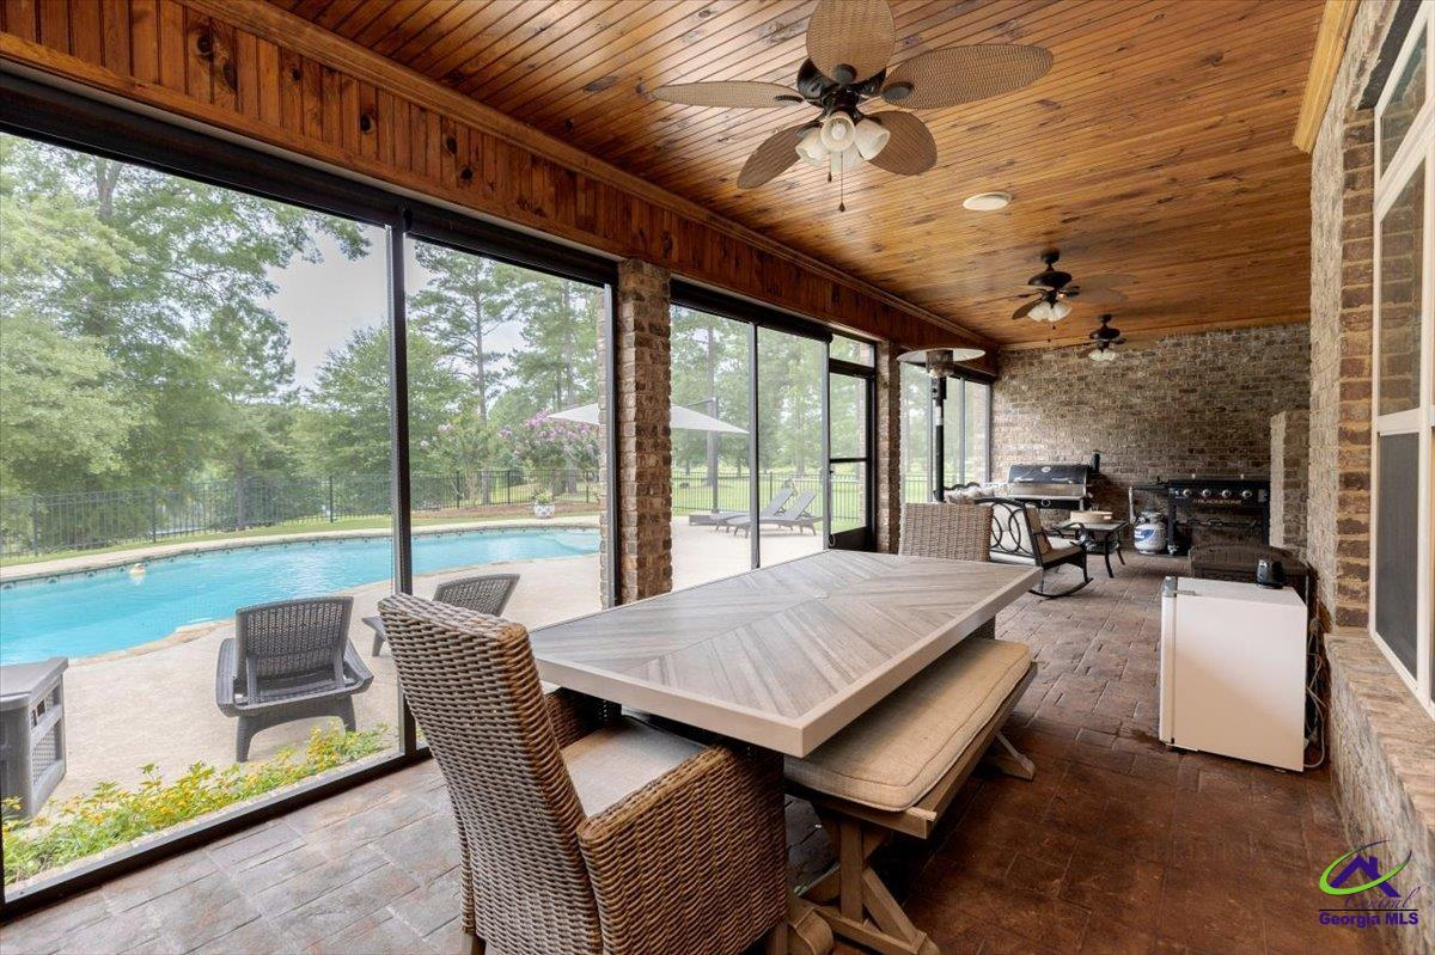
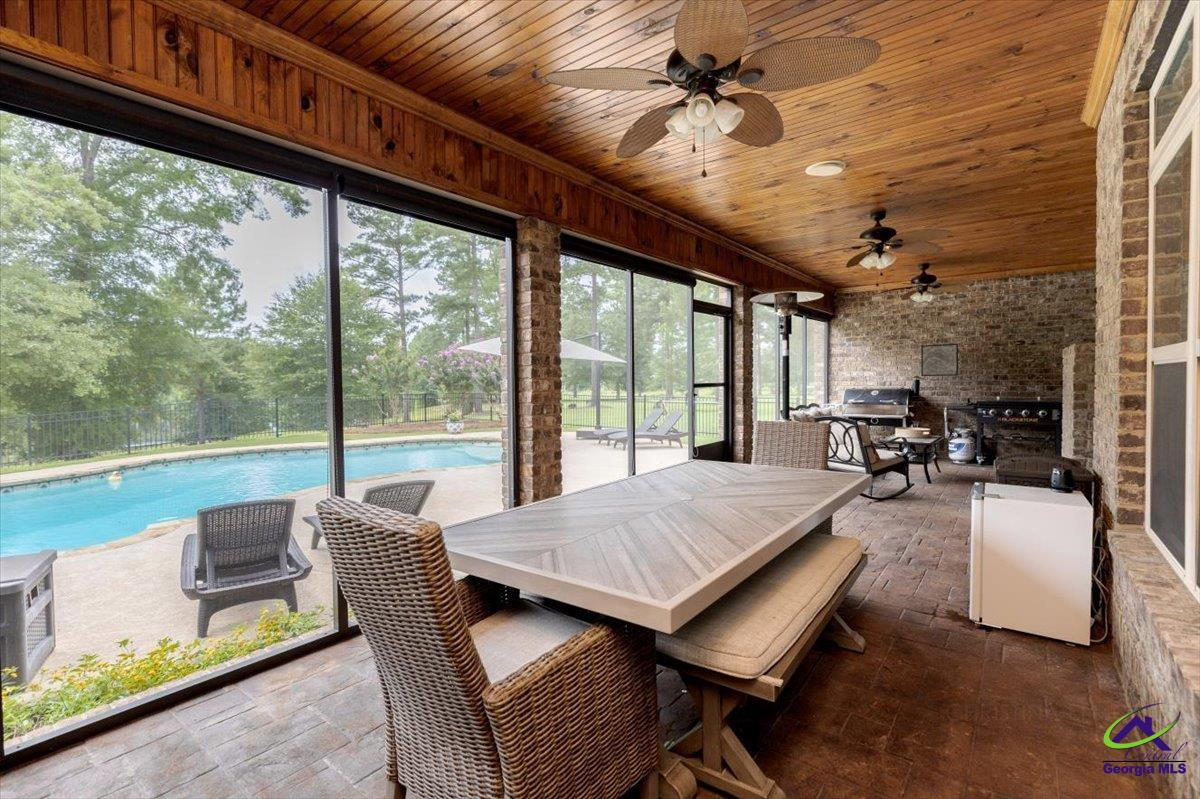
+ wall art [920,343,959,377]
